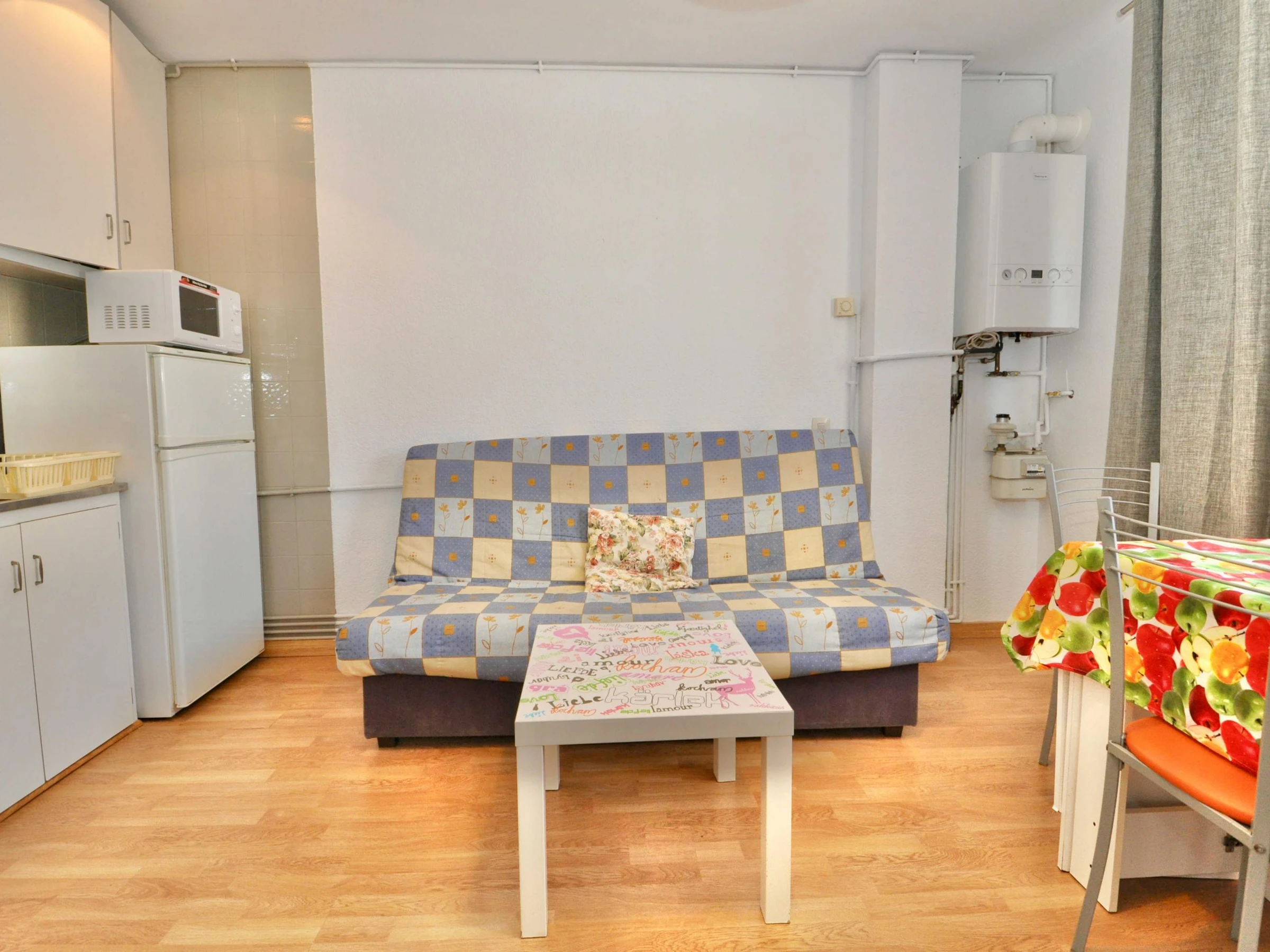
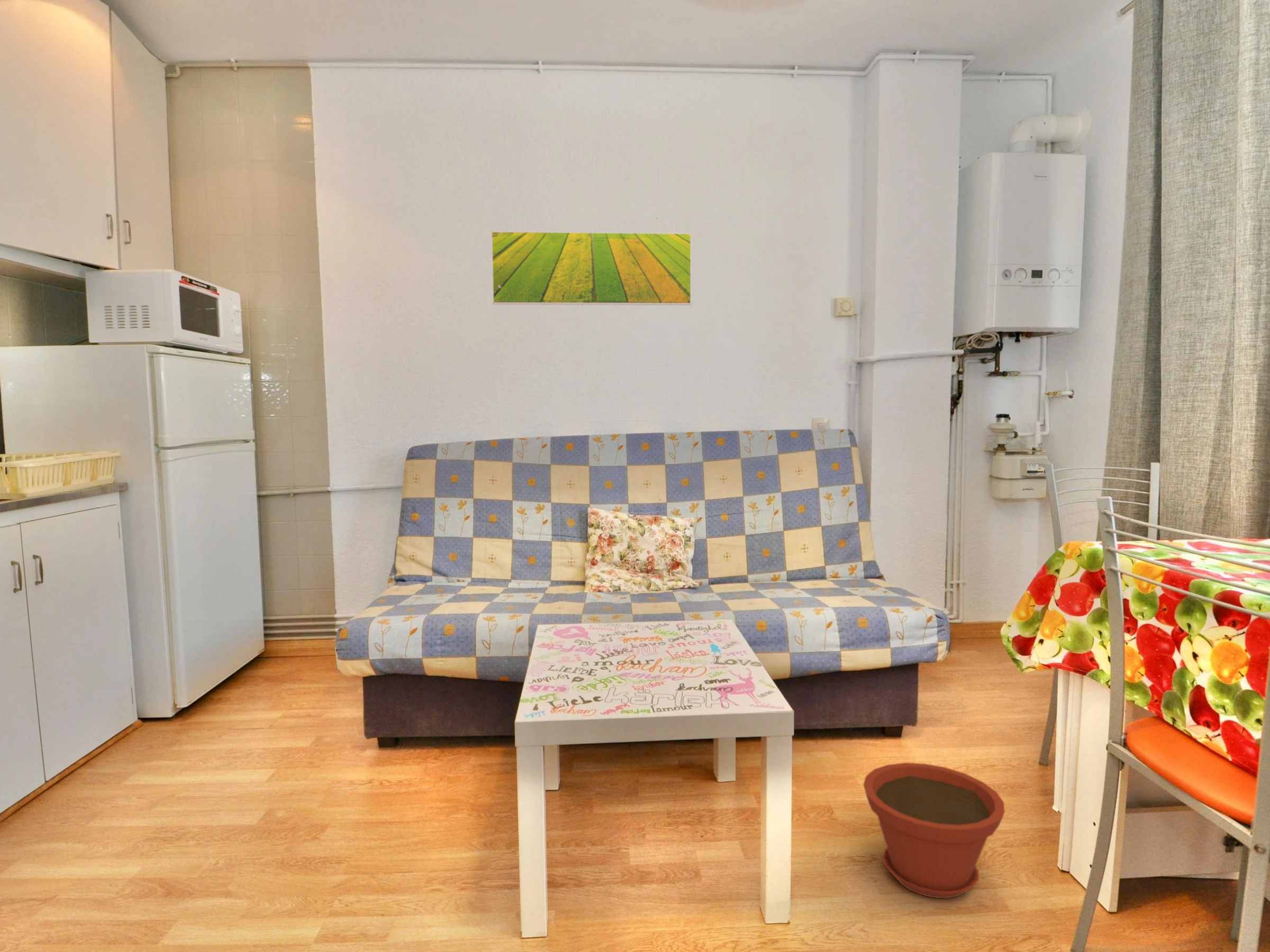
+ plant pot [863,762,1005,899]
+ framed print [491,231,692,306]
